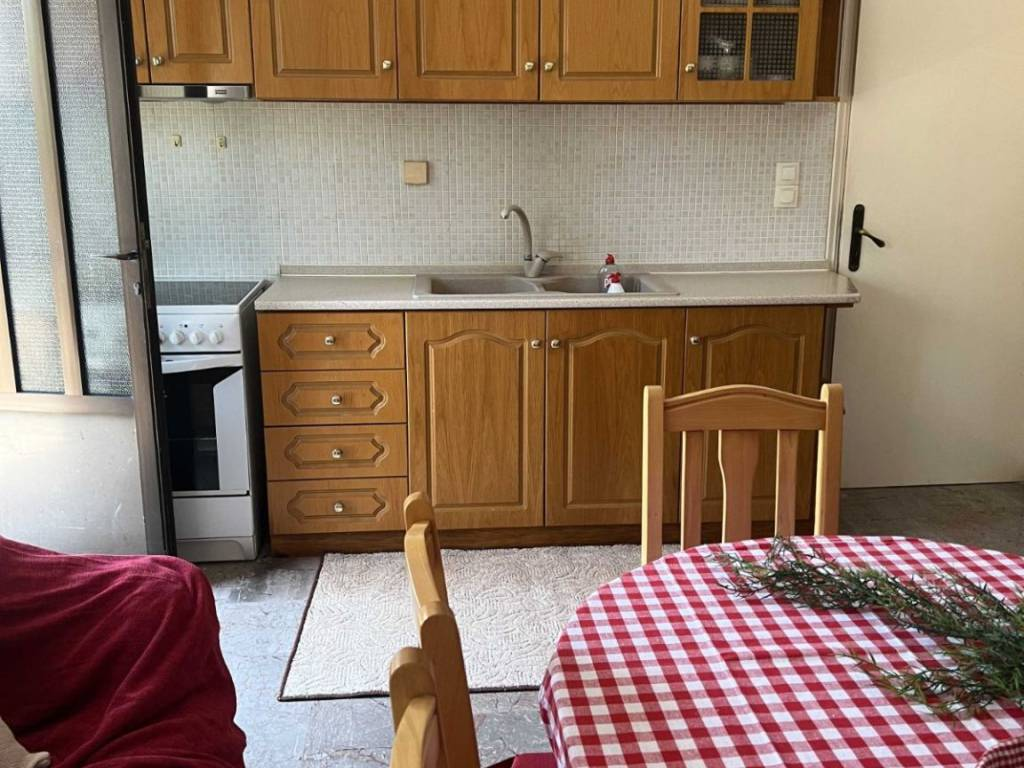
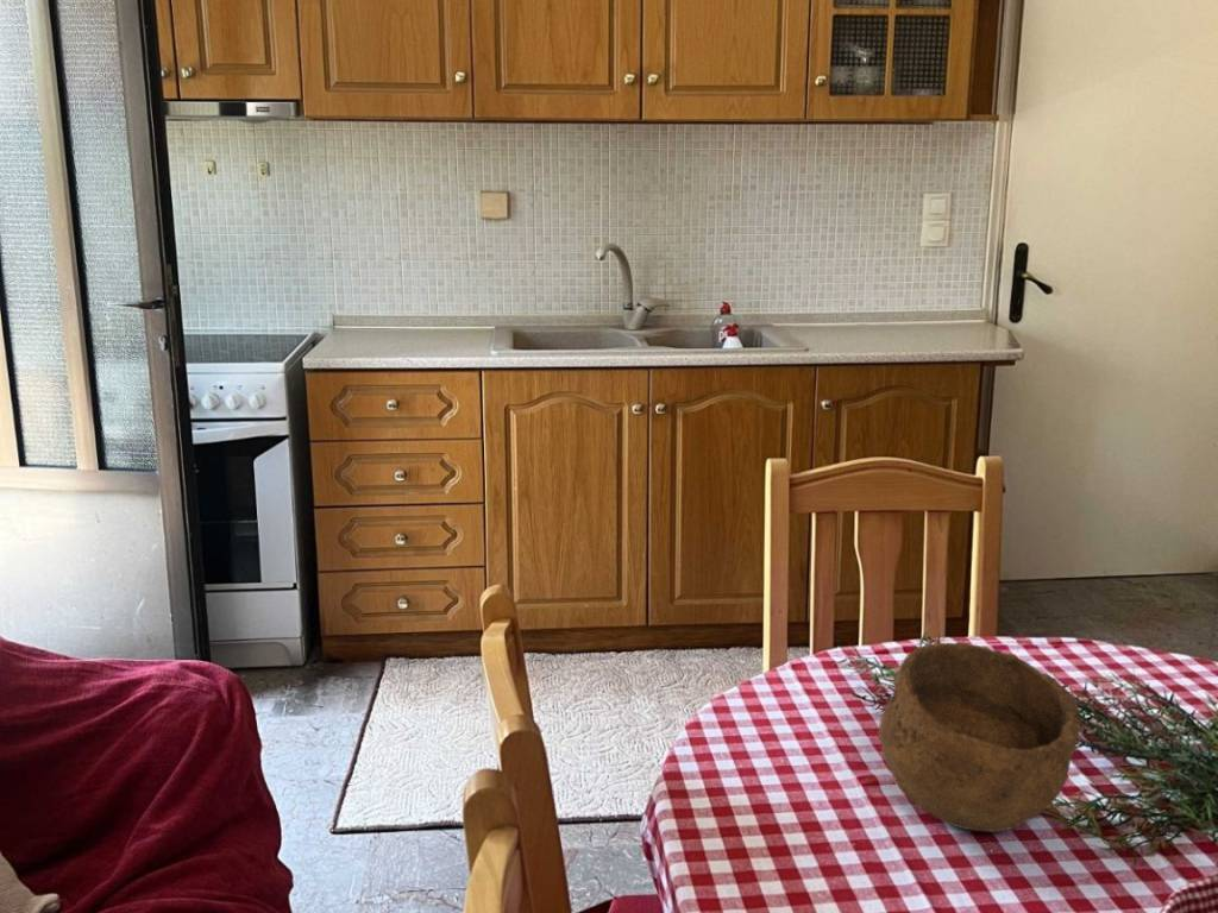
+ bowl [877,641,1082,833]
